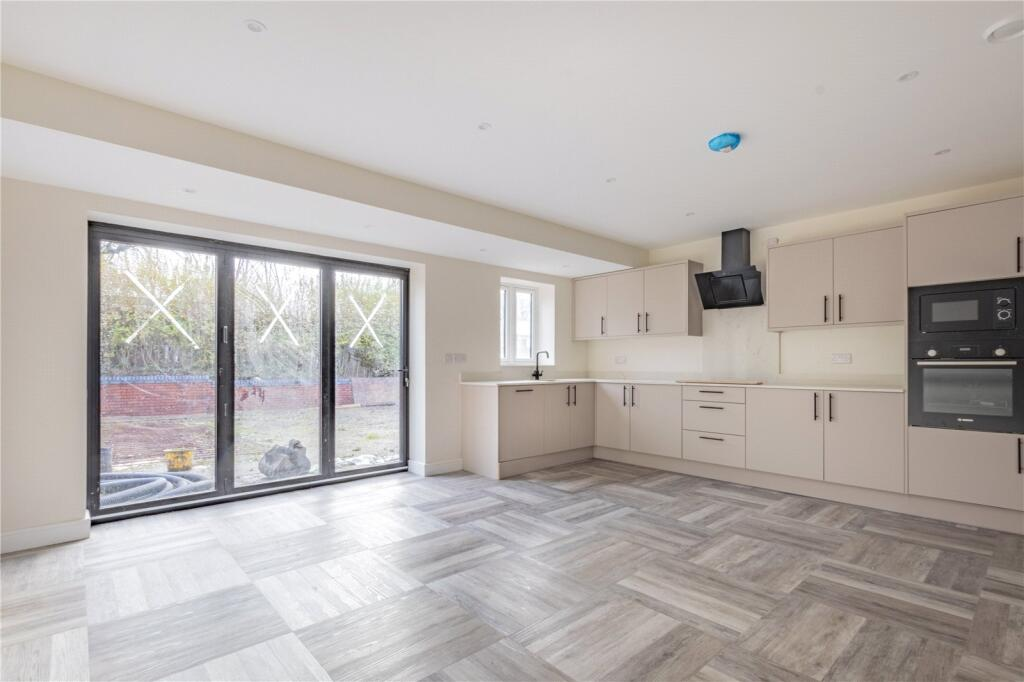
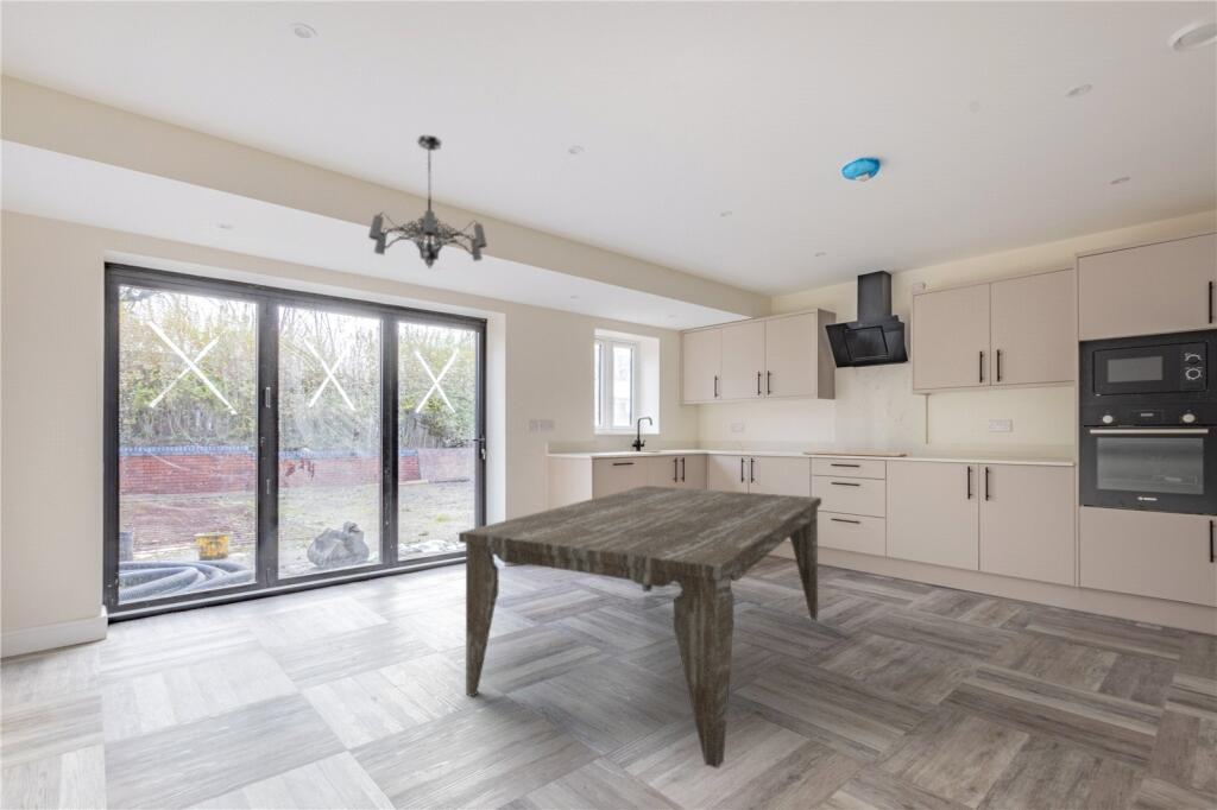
+ chandelier [367,134,488,271]
+ dining table [458,485,822,770]
